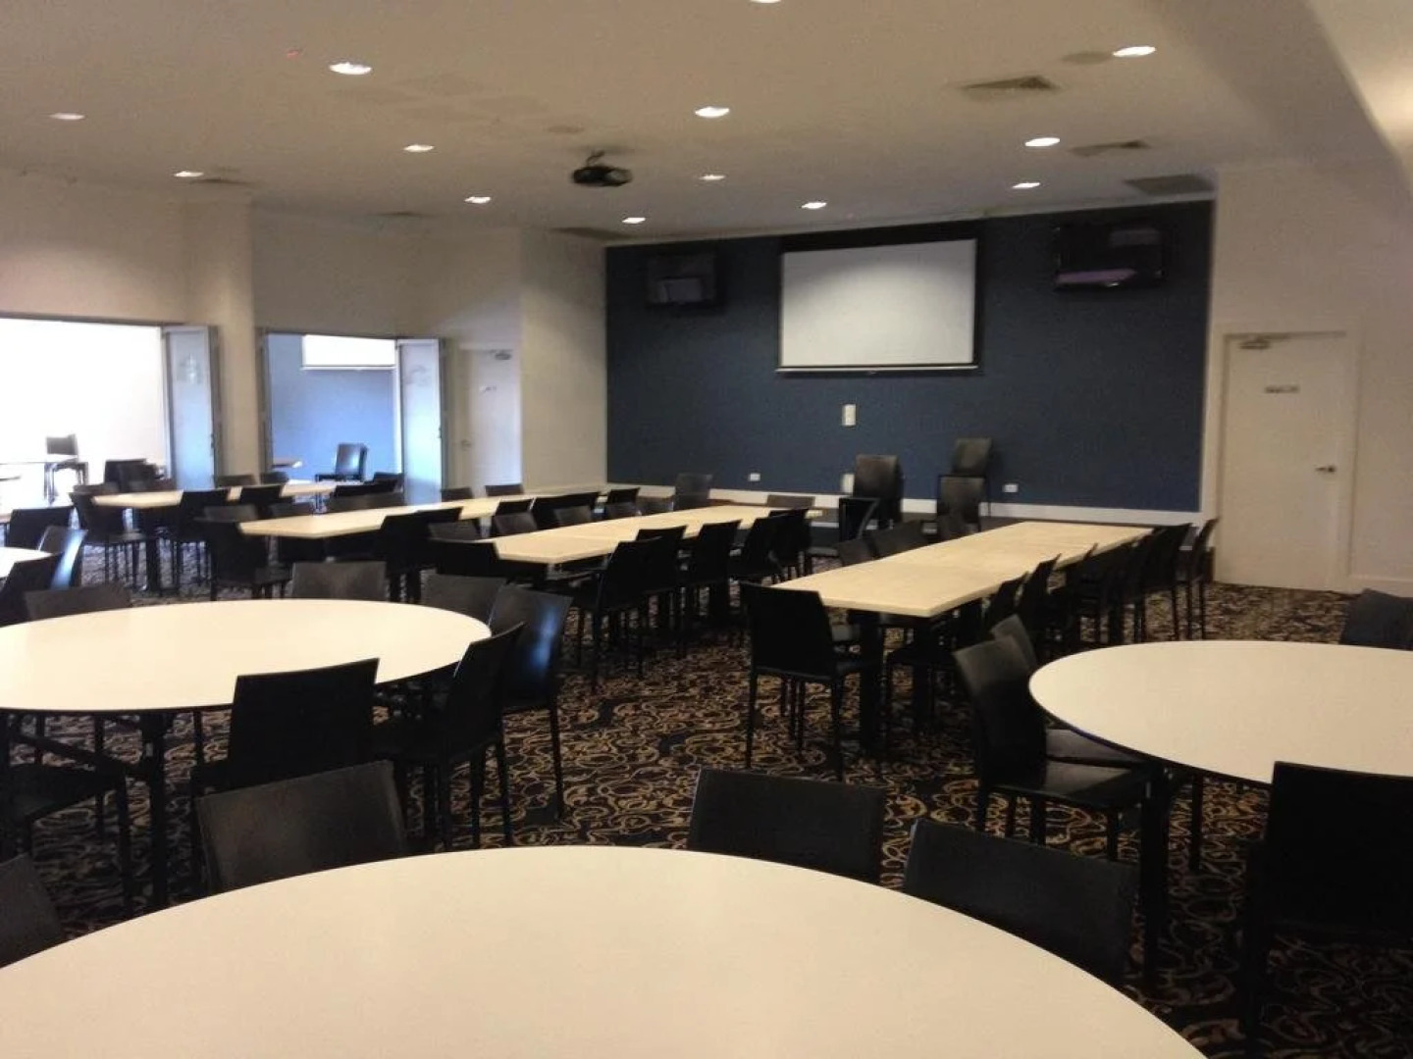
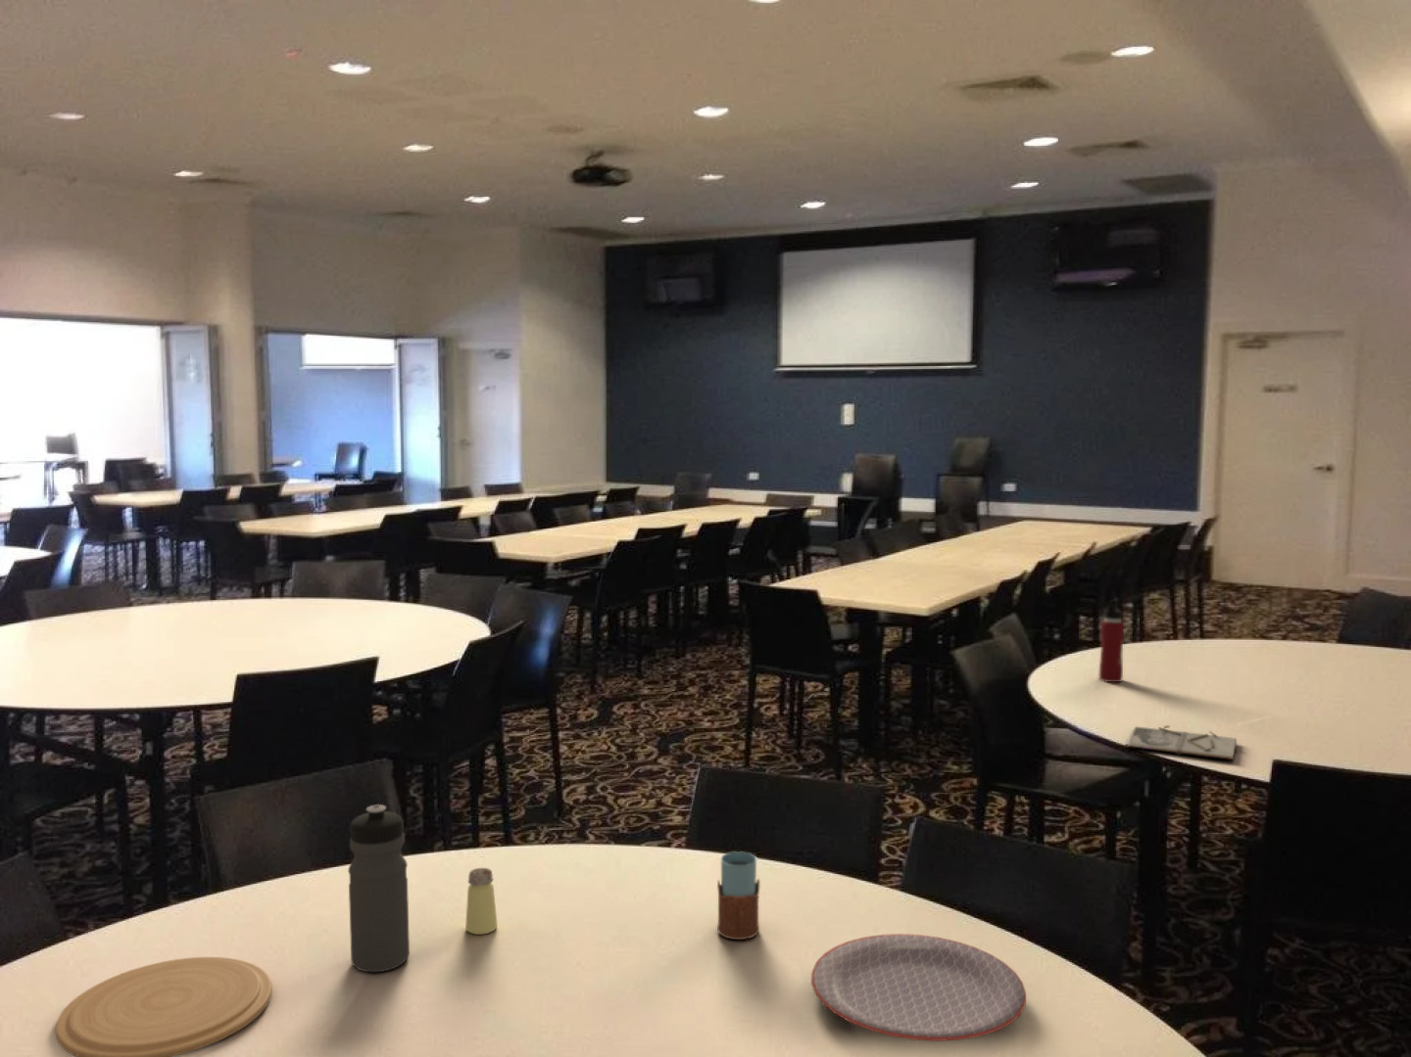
+ saltshaker [464,867,499,936]
+ water bottle [347,804,411,974]
+ plate [810,933,1027,1043]
+ water bottle [1099,598,1124,683]
+ notebook [1124,724,1241,761]
+ plate [54,956,273,1057]
+ drinking glass [717,850,760,940]
